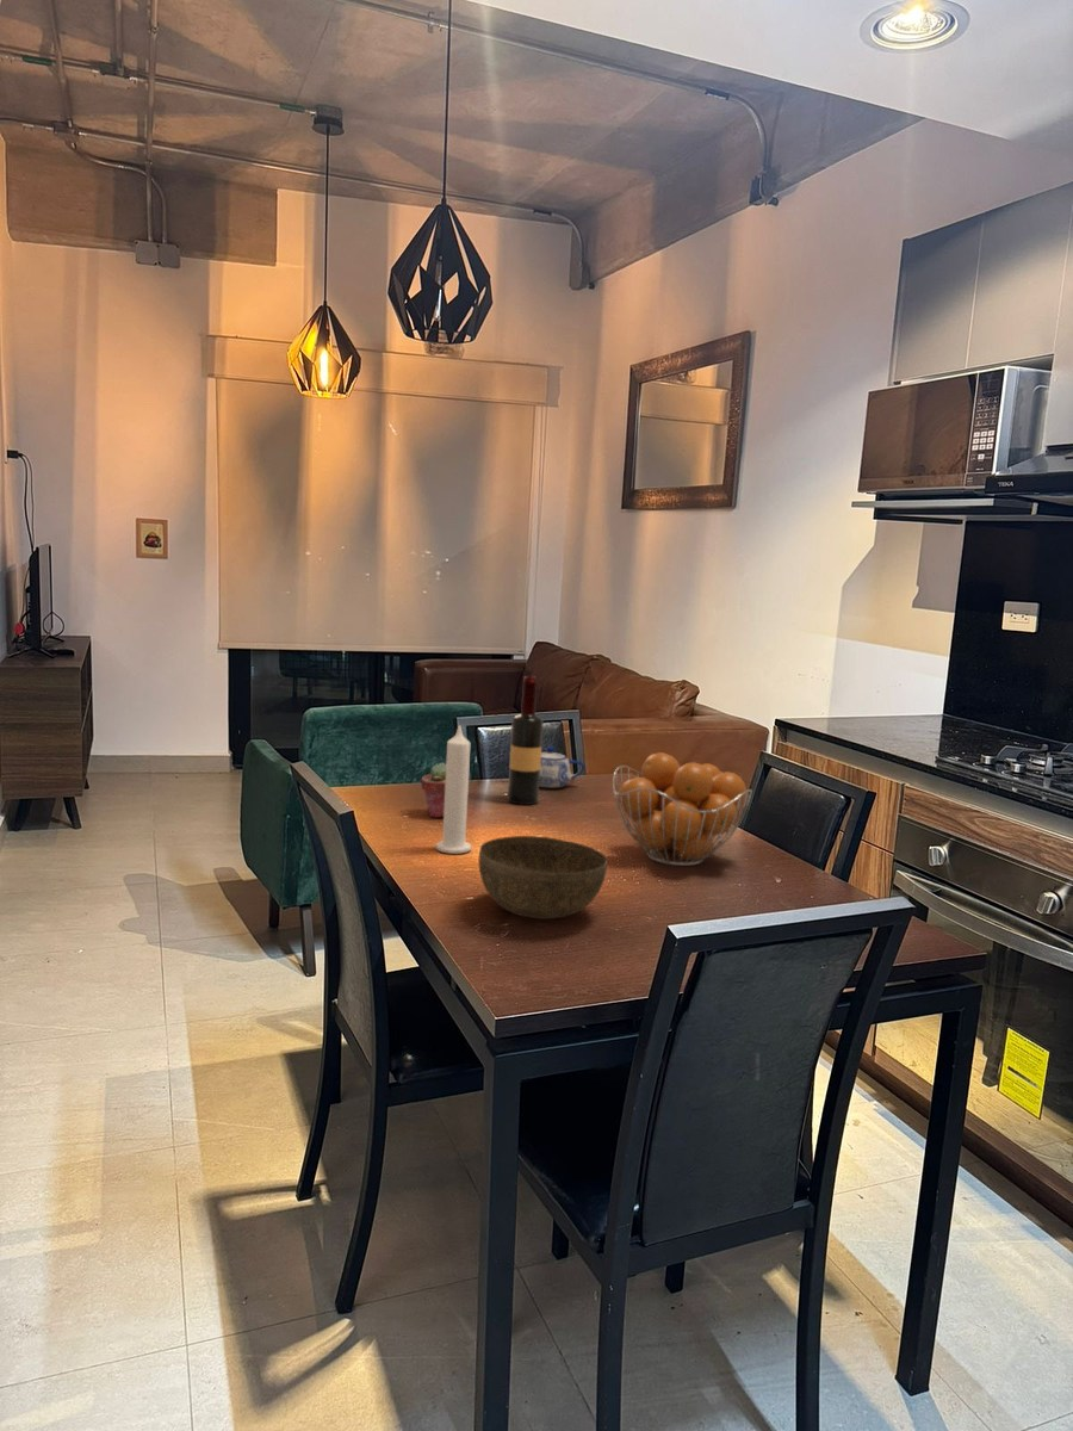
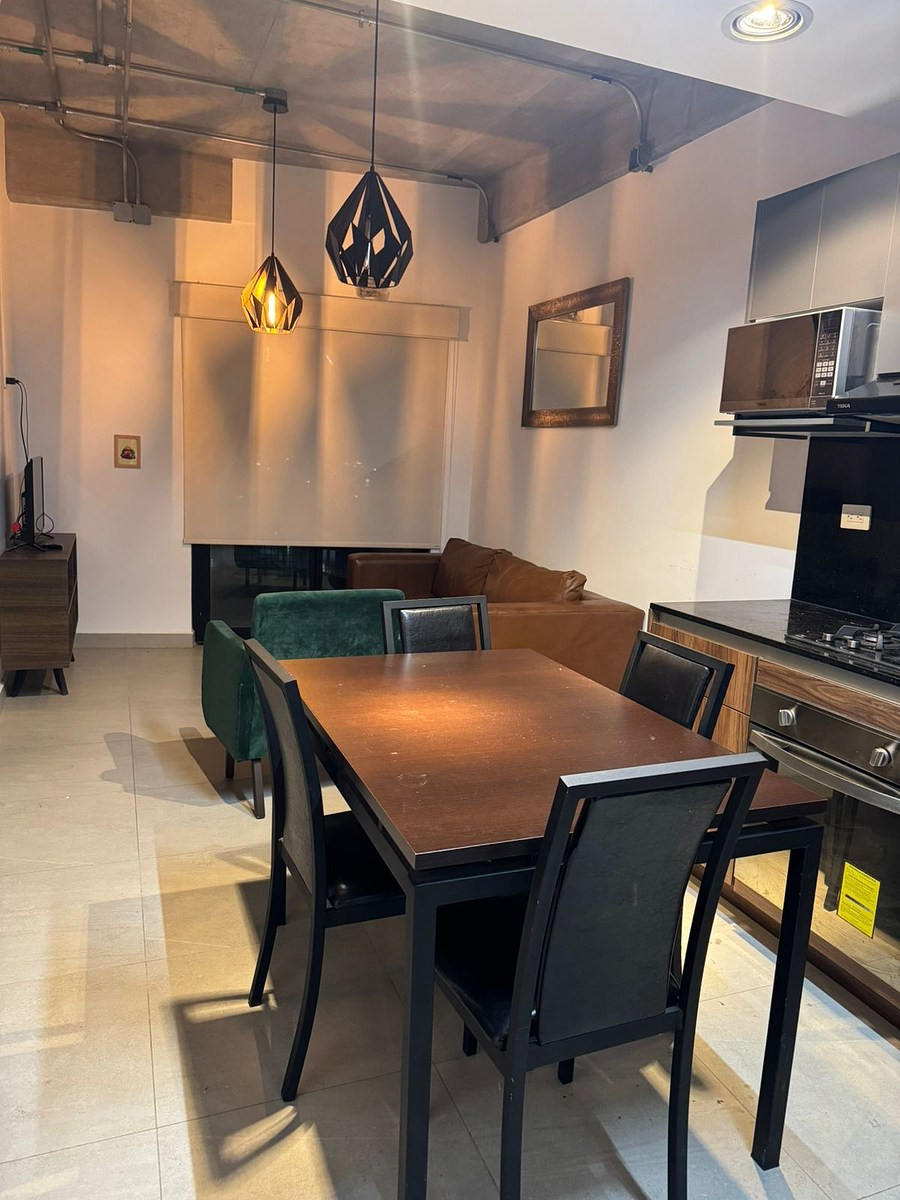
- candle [435,724,472,855]
- wine bottle [507,675,544,806]
- potted succulent [420,761,446,818]
- fruit basket [612,751,753,867]
- bowl [477,835,608,919]
- teapot [507,745,585,789]
